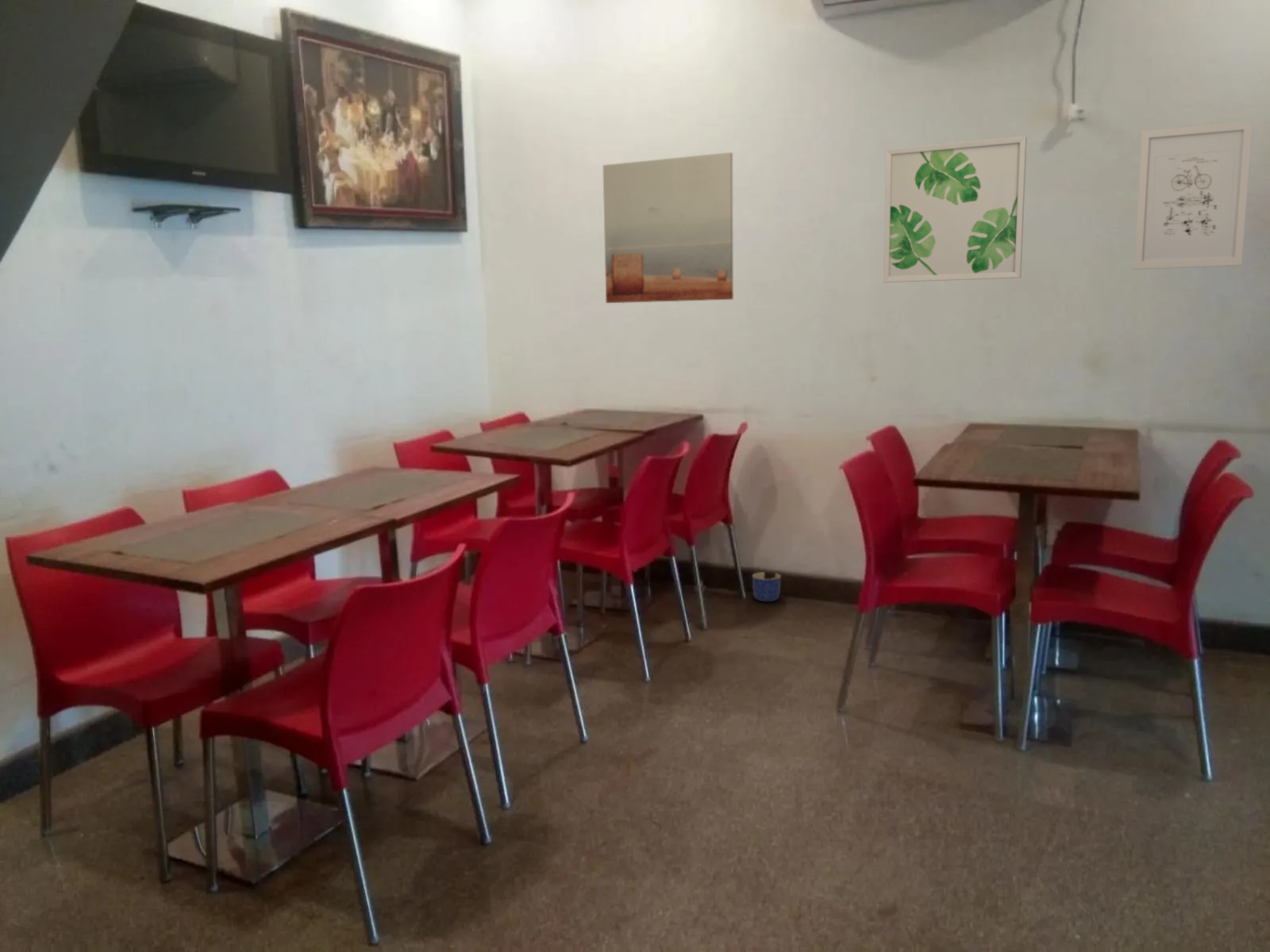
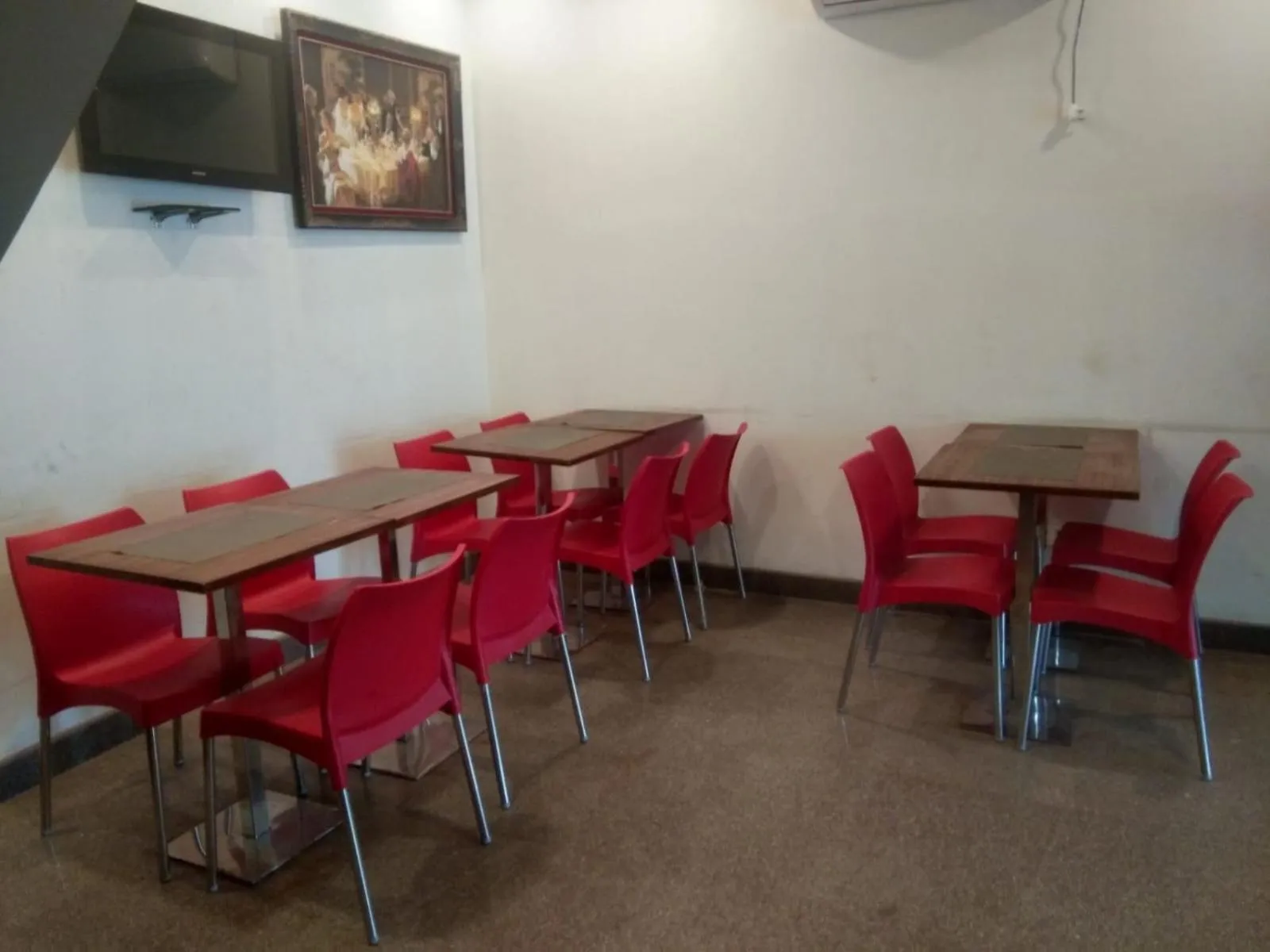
- wall art [1133,120,1253,271]
- planter [752,571,782,602]
- wall art [883,136,1028,283]
- wall art [602,152,734,304]
